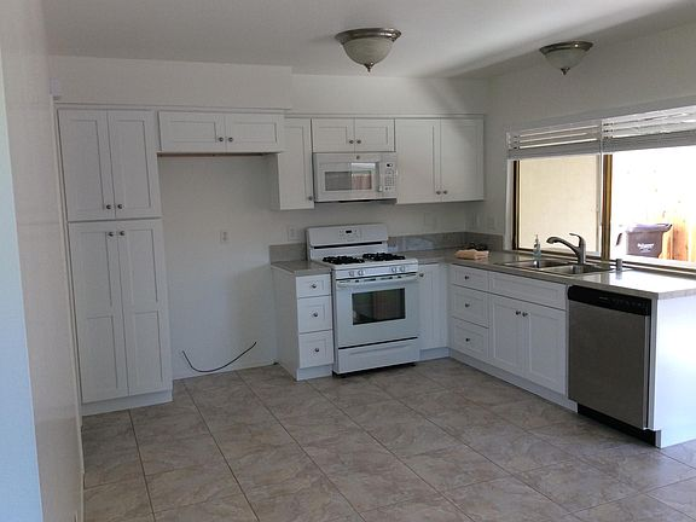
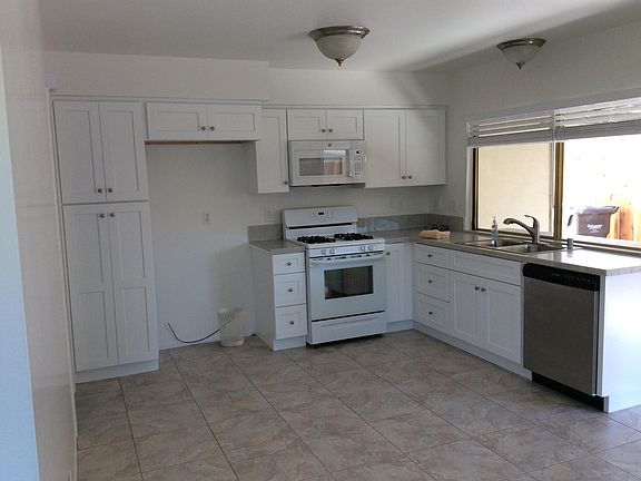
+ wastebasket [216,306,246,347]
